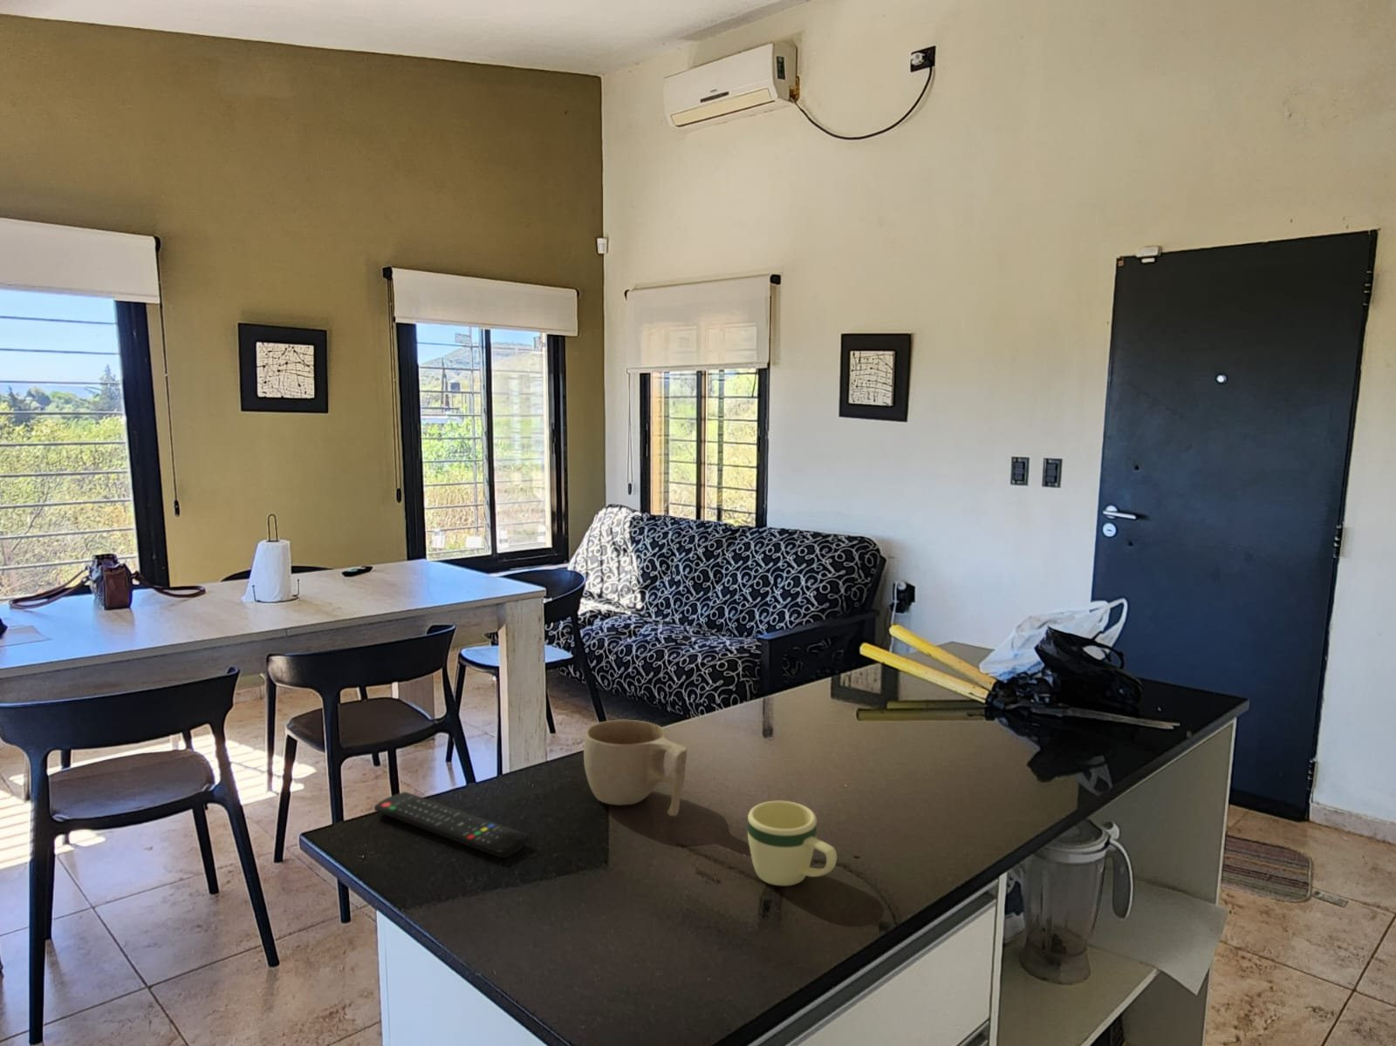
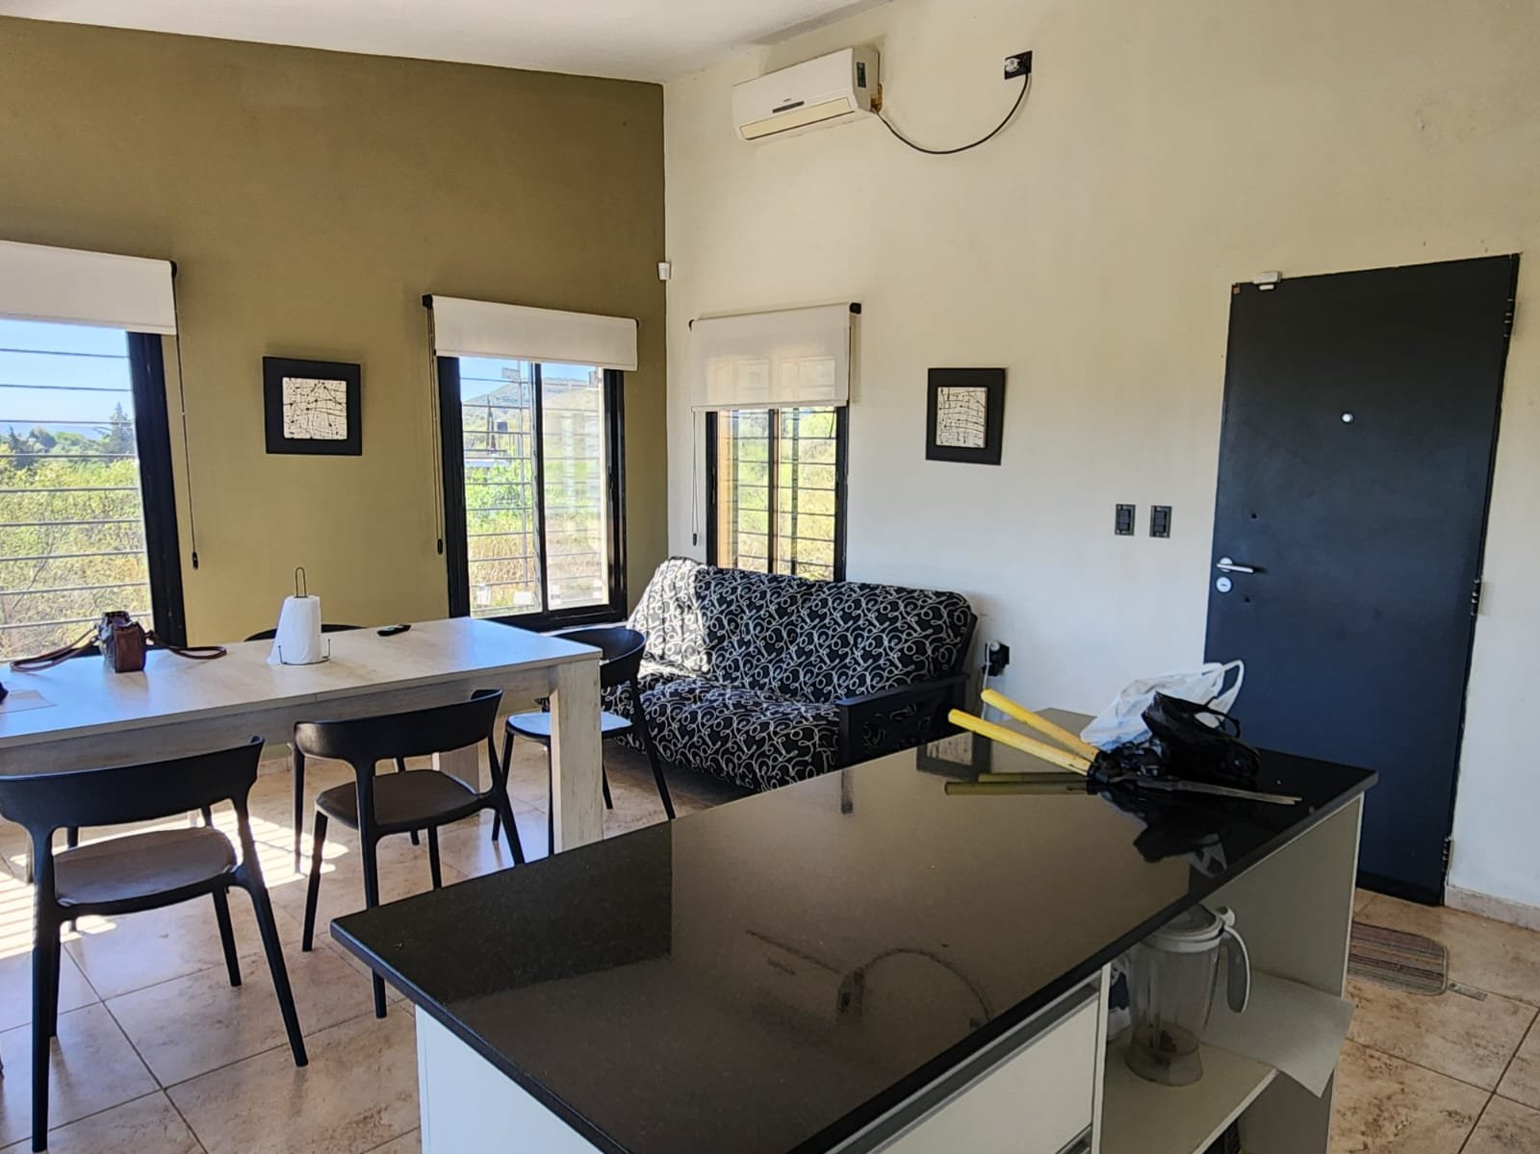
- cup [583,720,687,816]
- mug [746,800,838,887]
- remote control [374,791,531,858]
